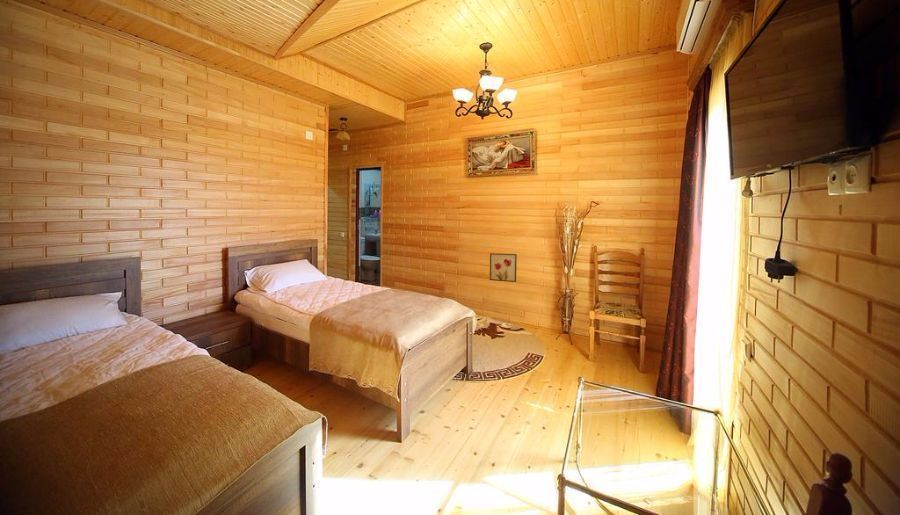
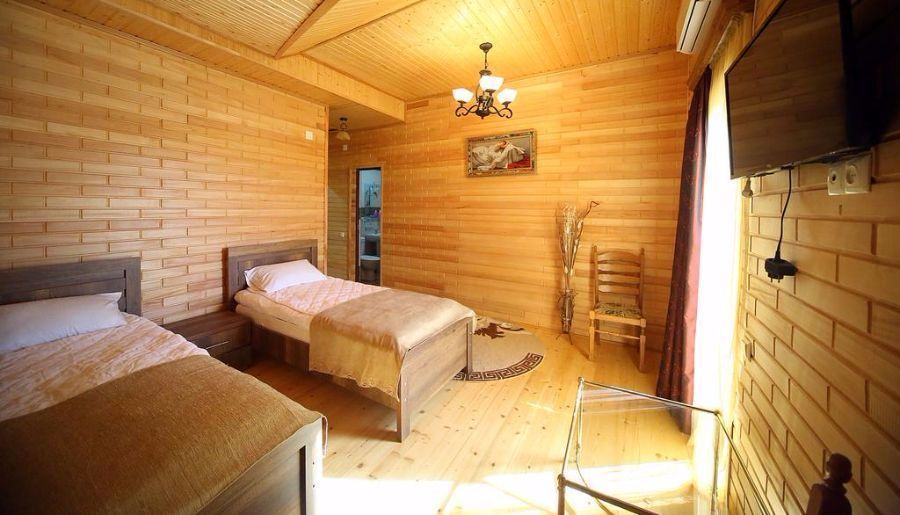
- wall art [489,252,518,283]
